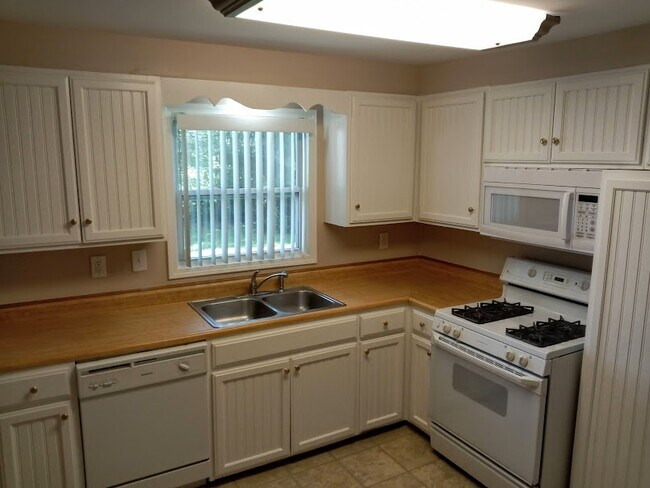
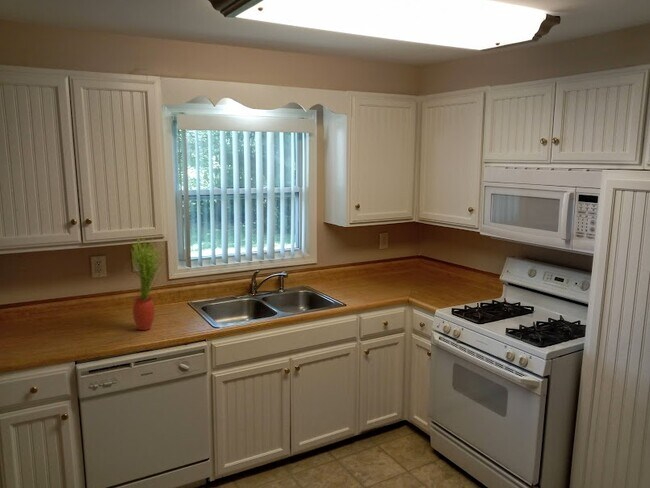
+ potted plant [130,236,164,331]
